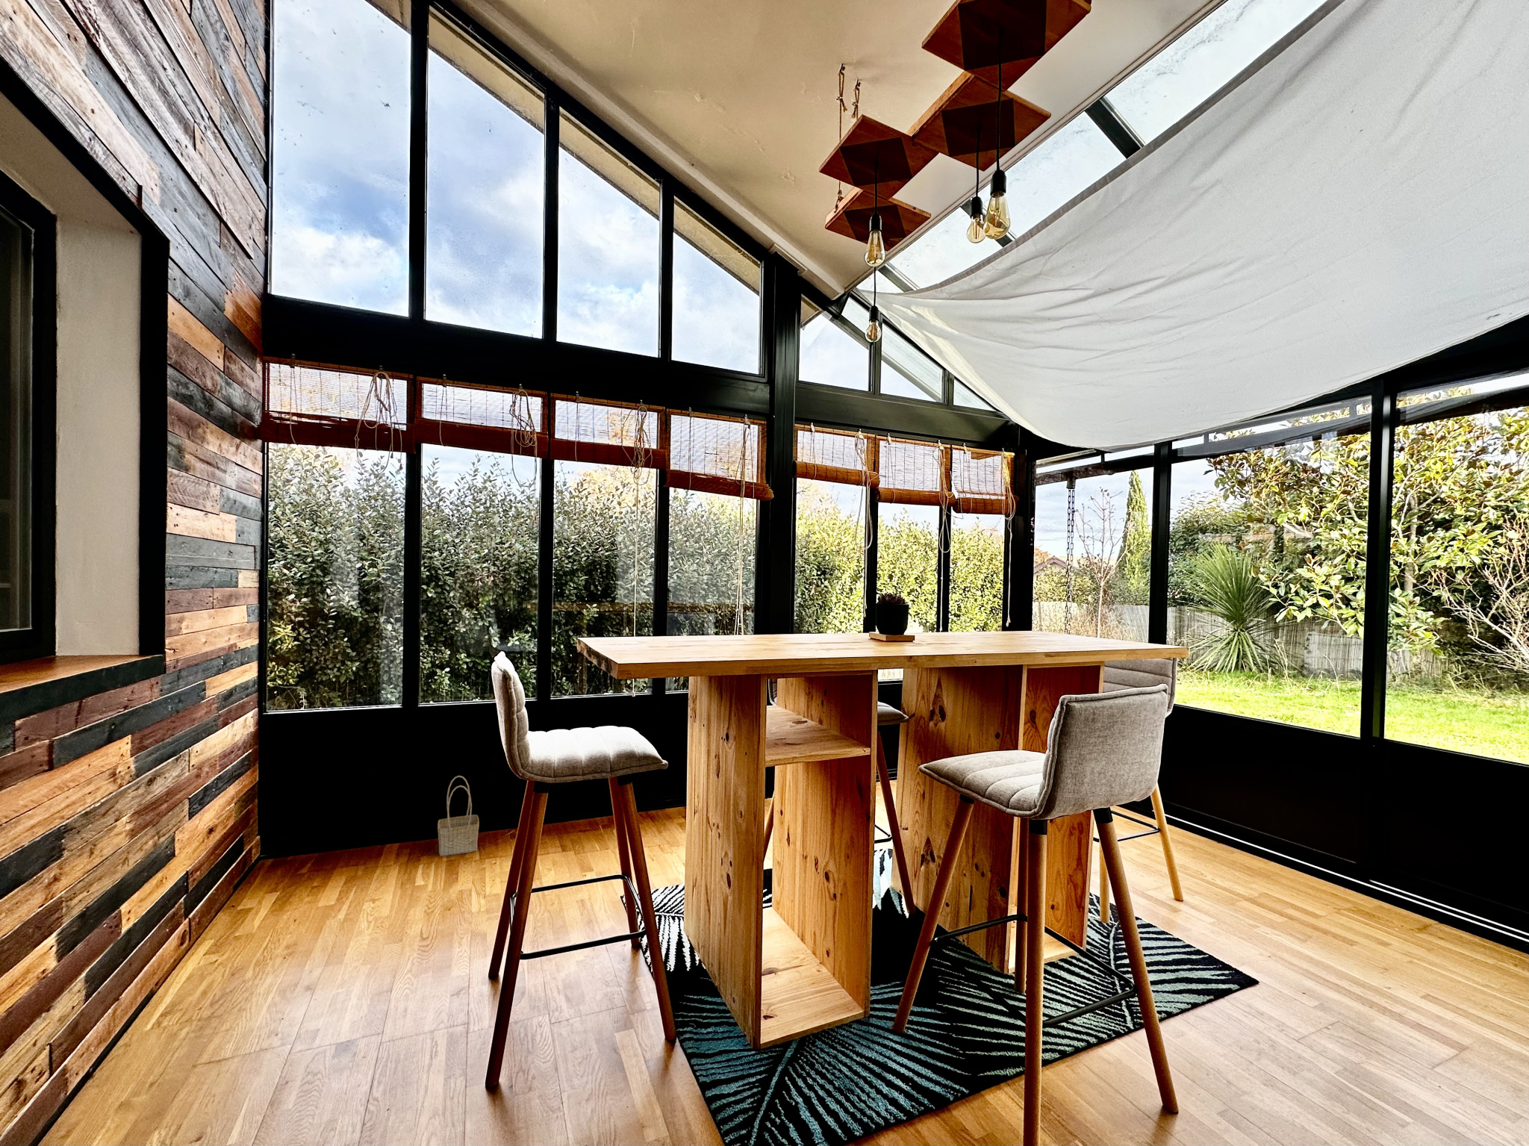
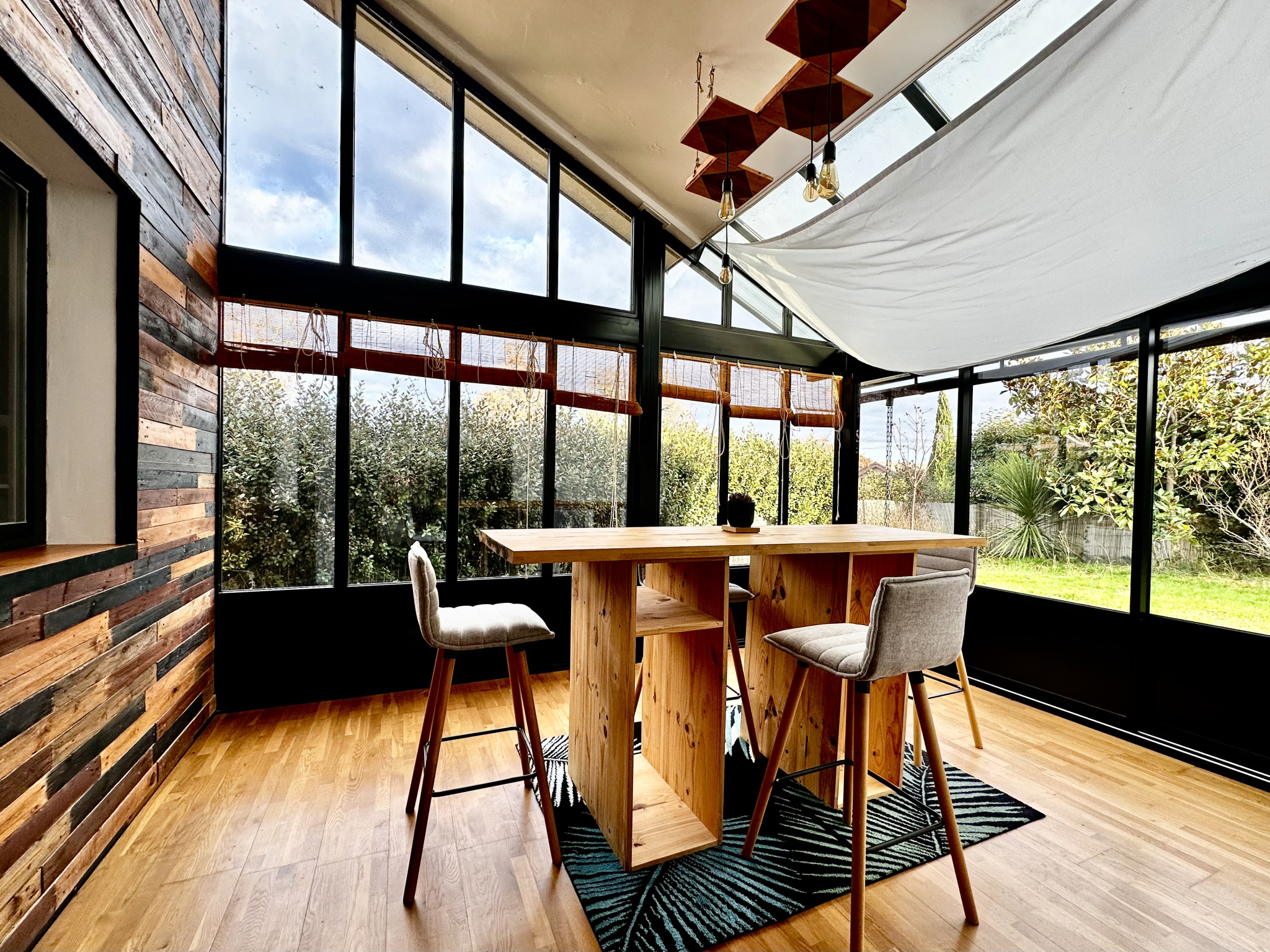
- basket [437,775,480,856]
